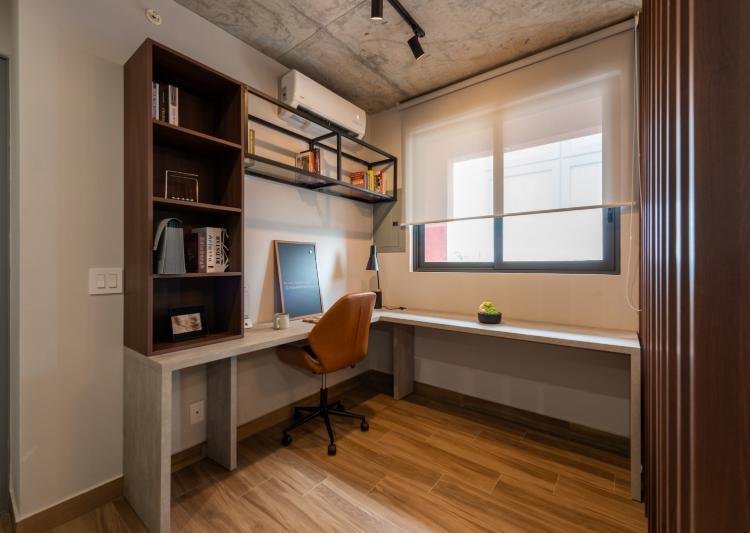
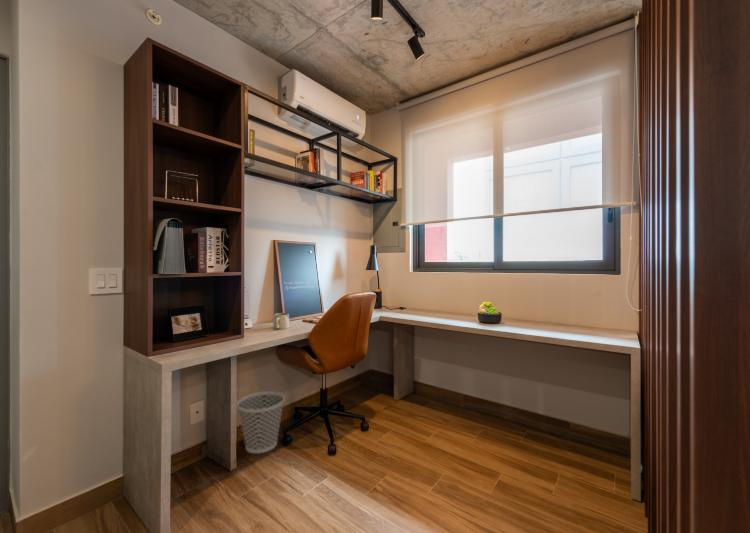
+ wastebasket [236,390,286,454]
